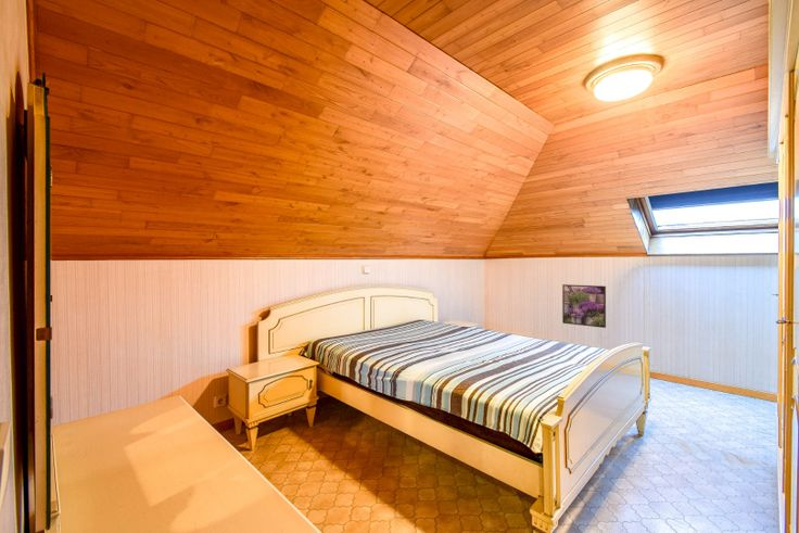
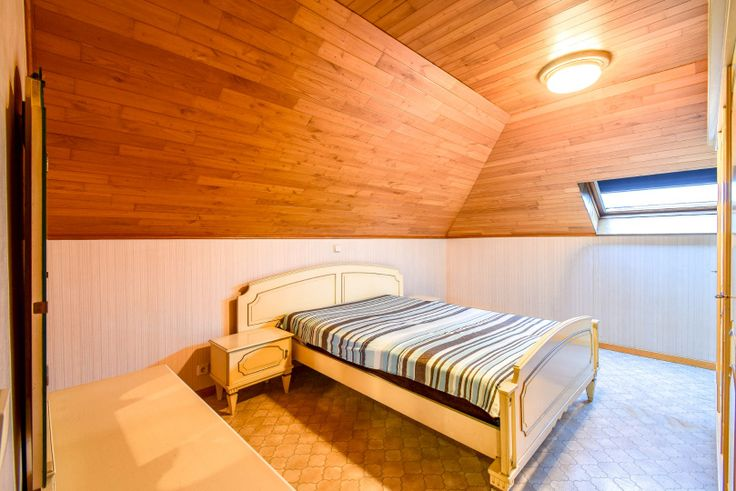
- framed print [561,283,607,329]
